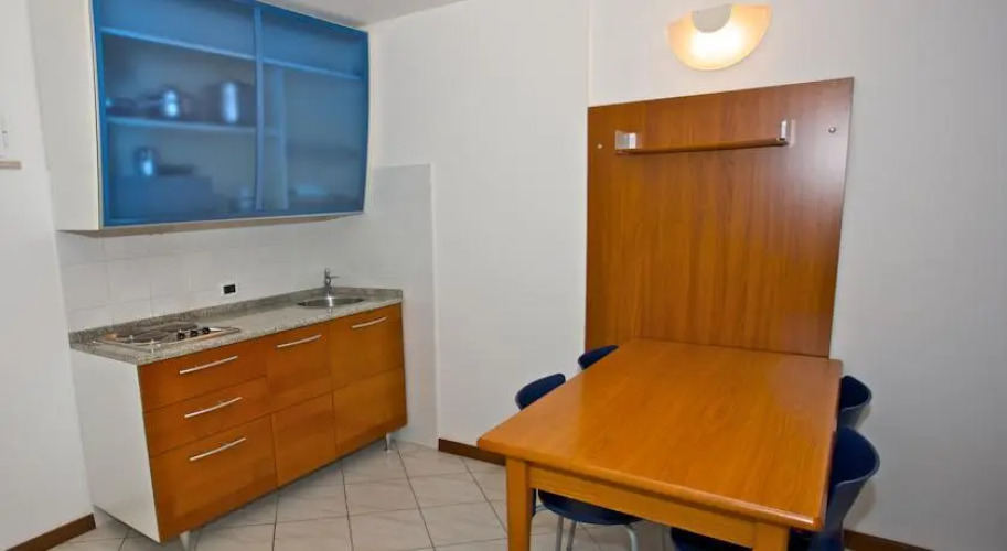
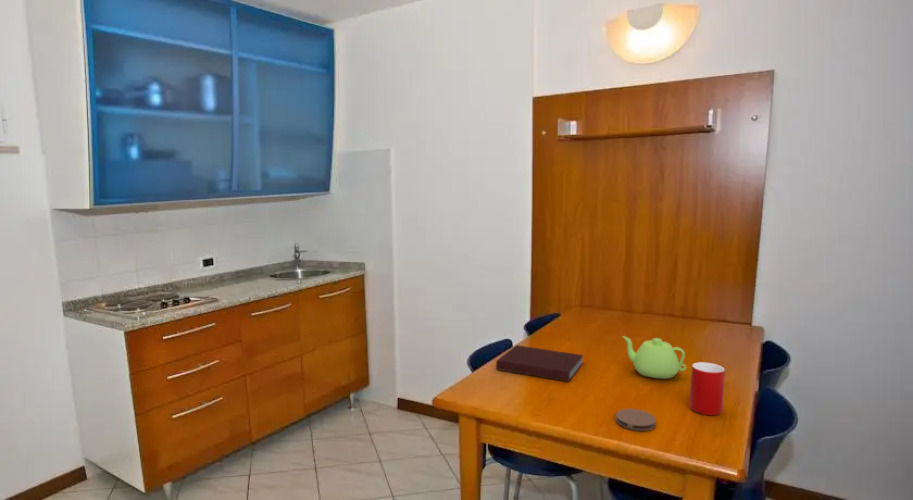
+ teapot [621,335,687,380]
+ cup [689,361,726,416]
+ notebook [495,344,585,383]
+ coaster [615,408,657,432]
